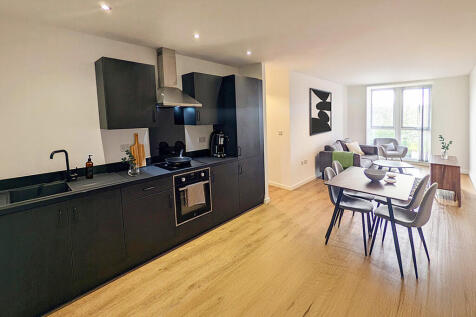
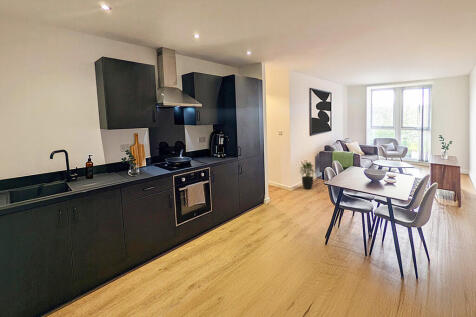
+ potted plant [299,161,318,190]
